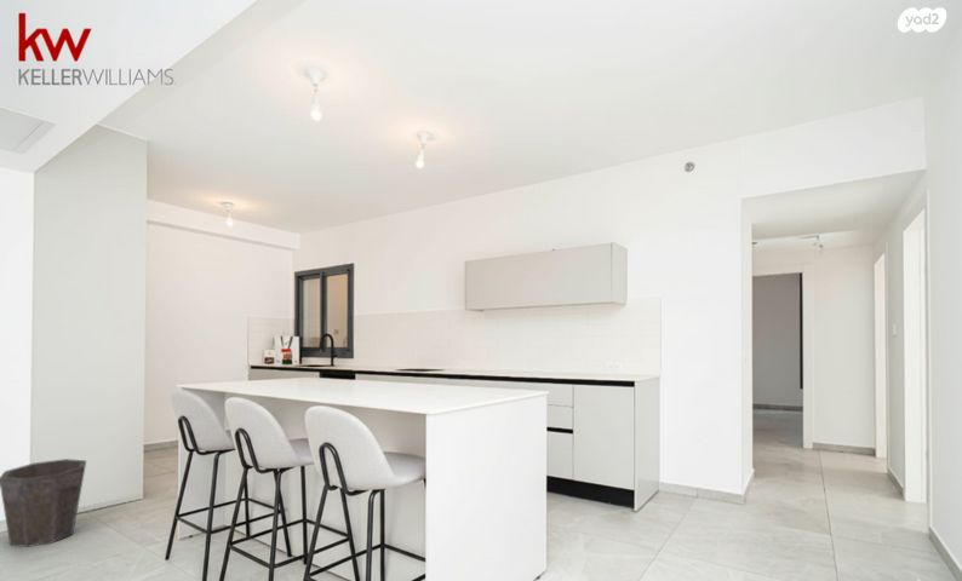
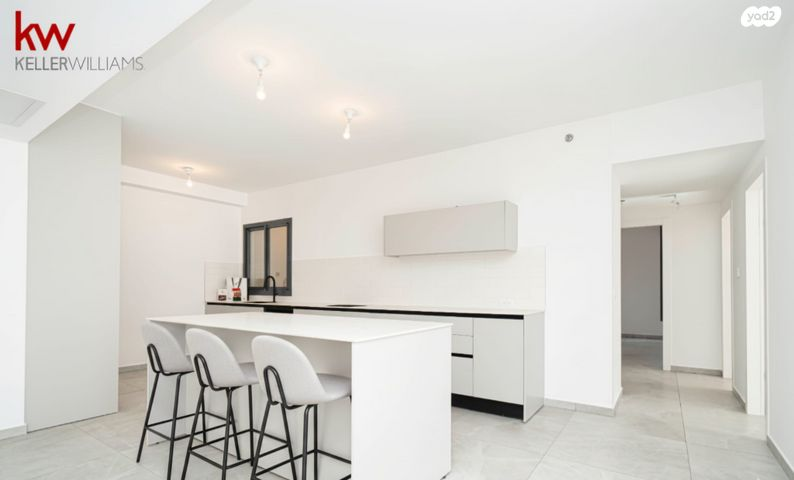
- waste bin [0,458,87,548]
